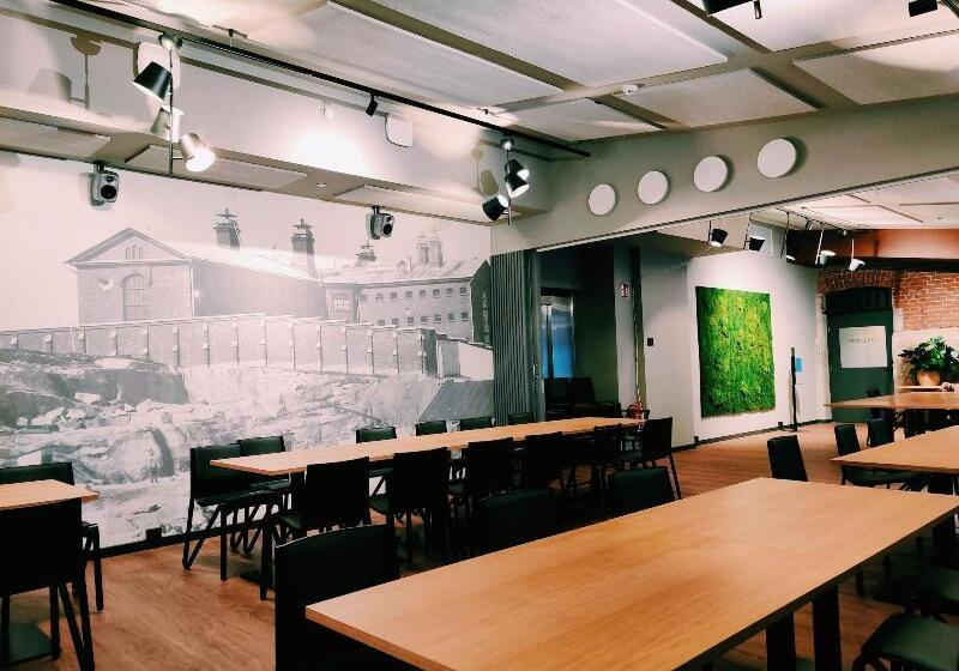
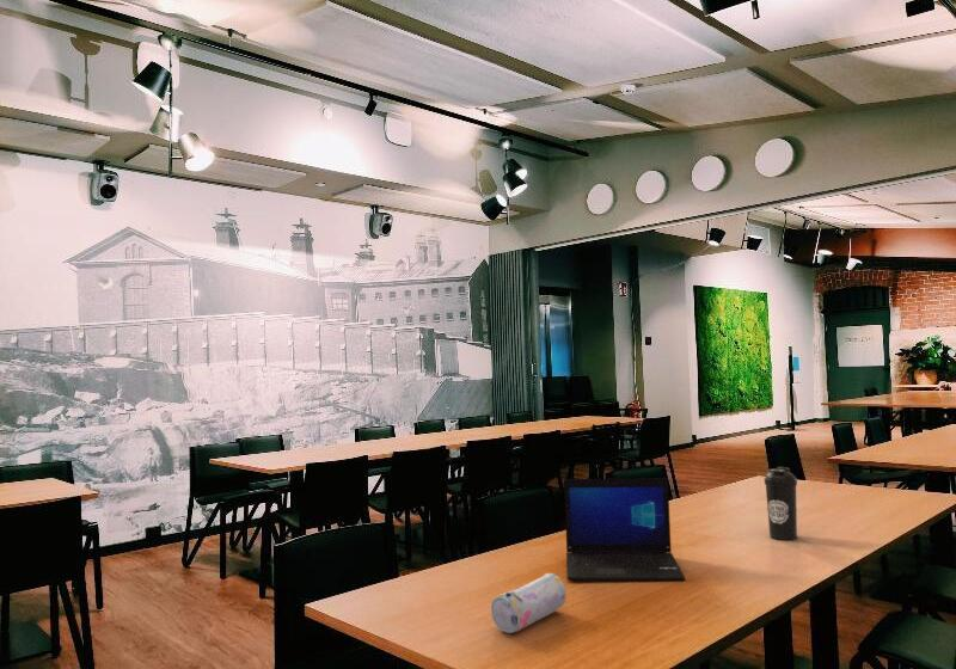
+ water bottle [764,466,798,541]
+ pencil case [490,572,568,634]
+ laptop [563,477,686,582]
